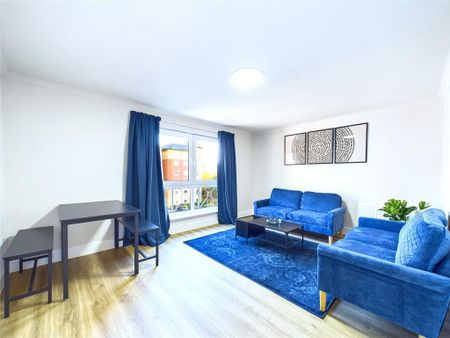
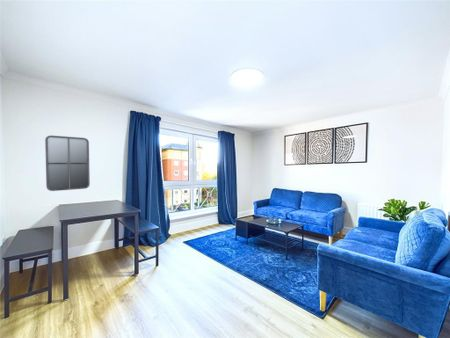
+ home mirror [44,135,91,192]
